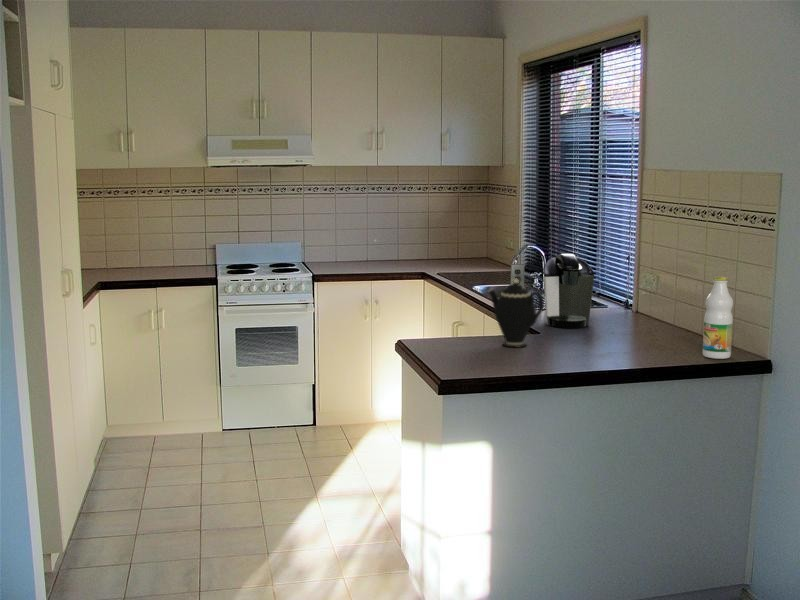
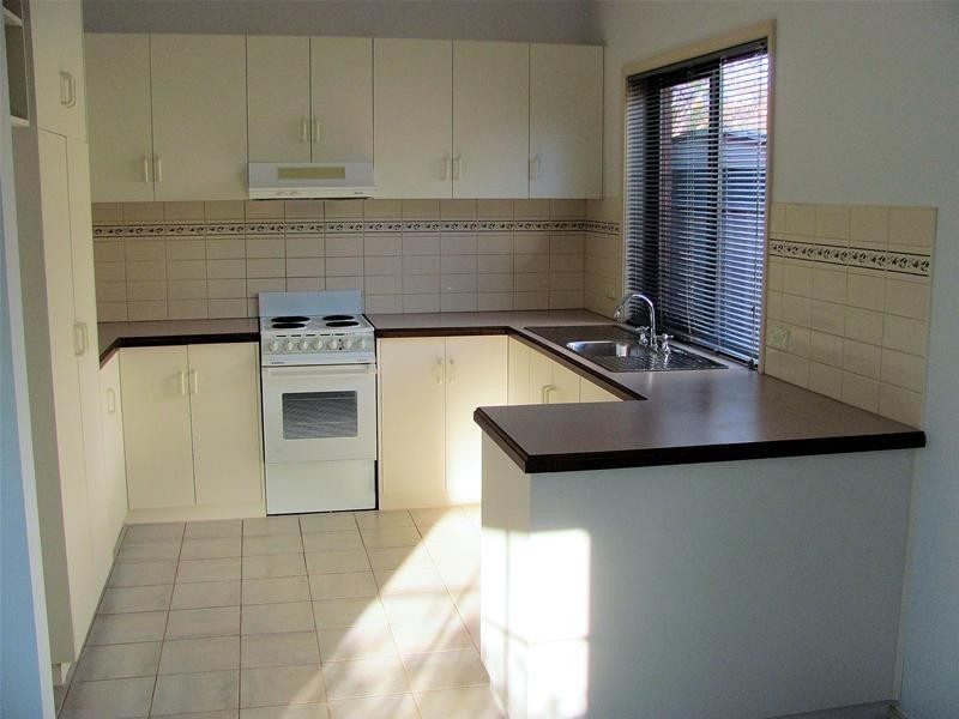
- bottle [702,275,734,360]
- coffee maker [510,253,595,329]
- teapot [486,278,544,348]
